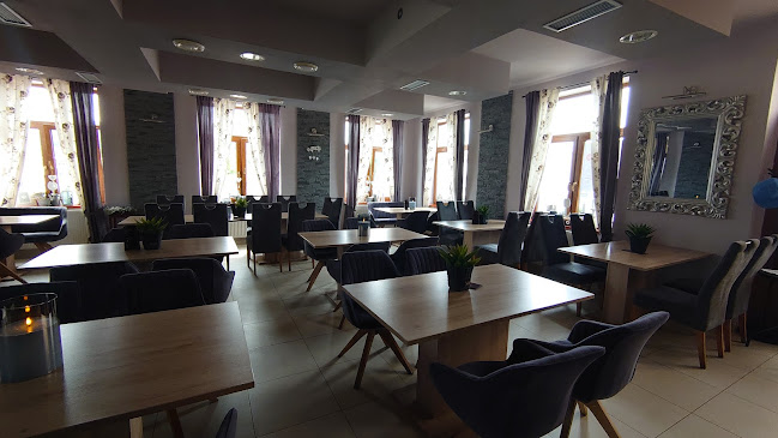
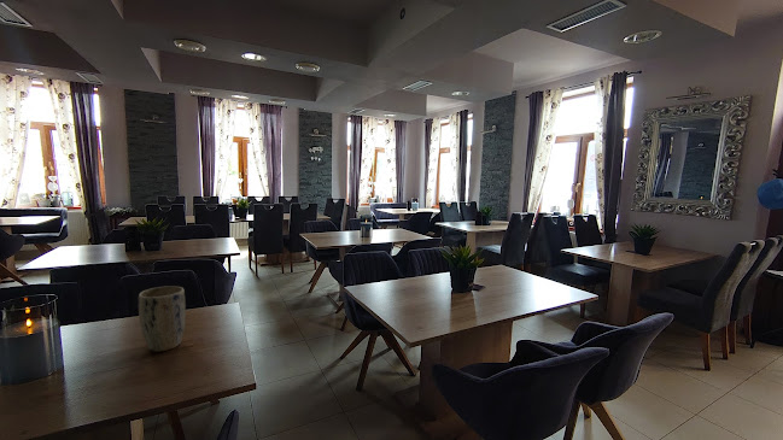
+ plant pot [138,286,187,353]
